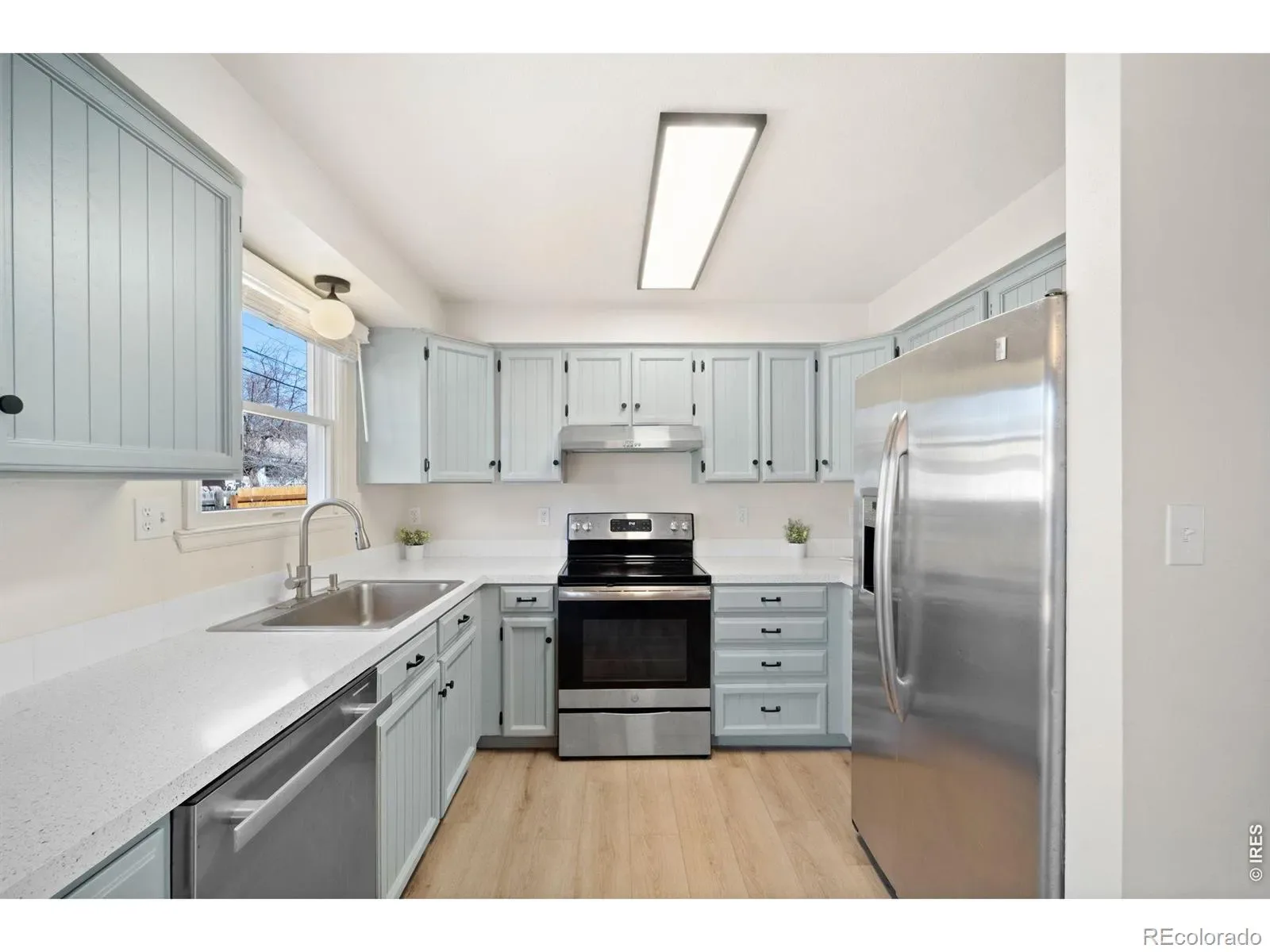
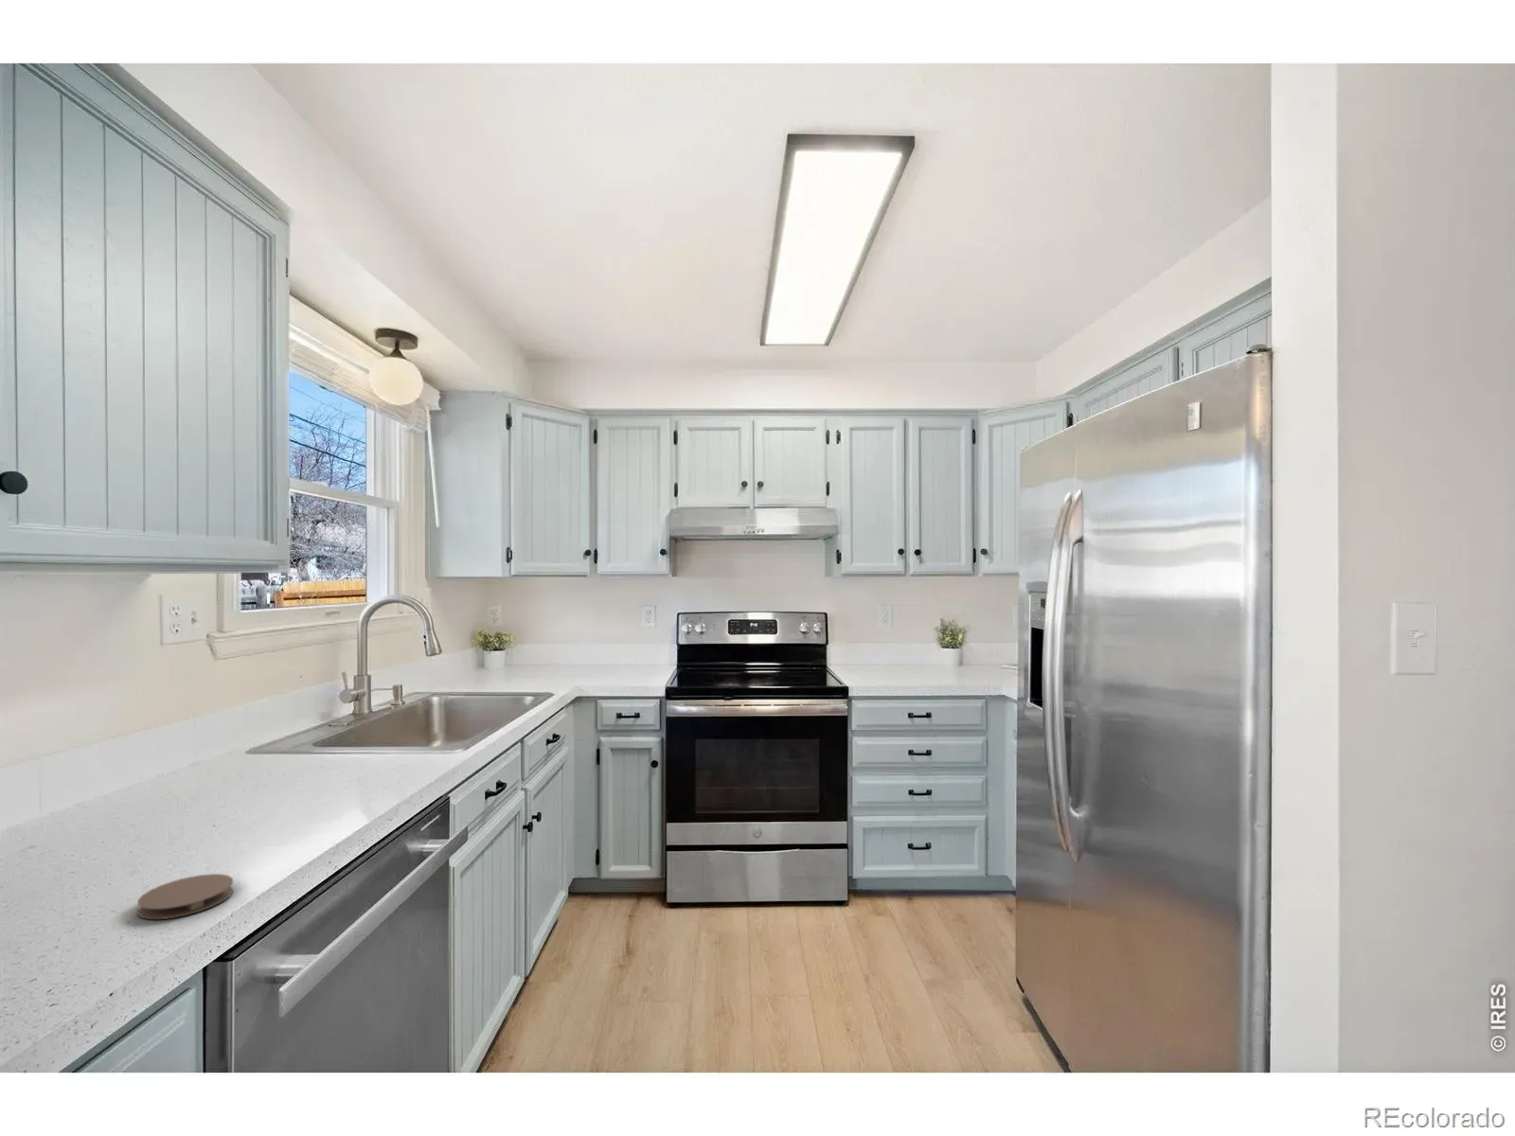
+ coaster [136,872,234,920]
